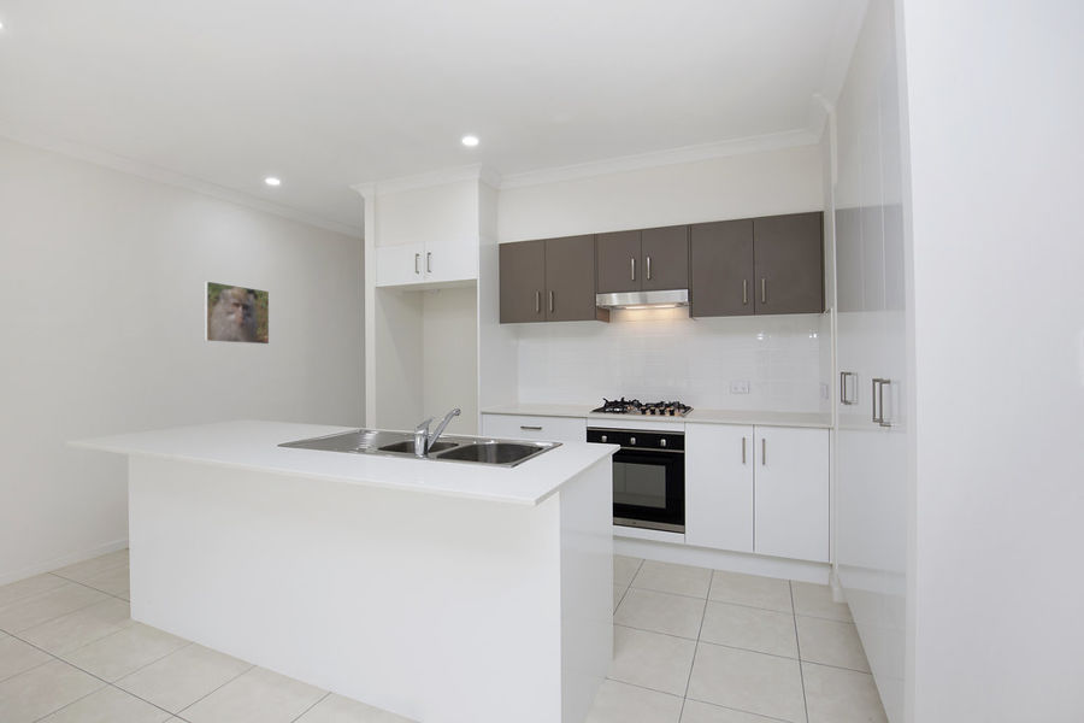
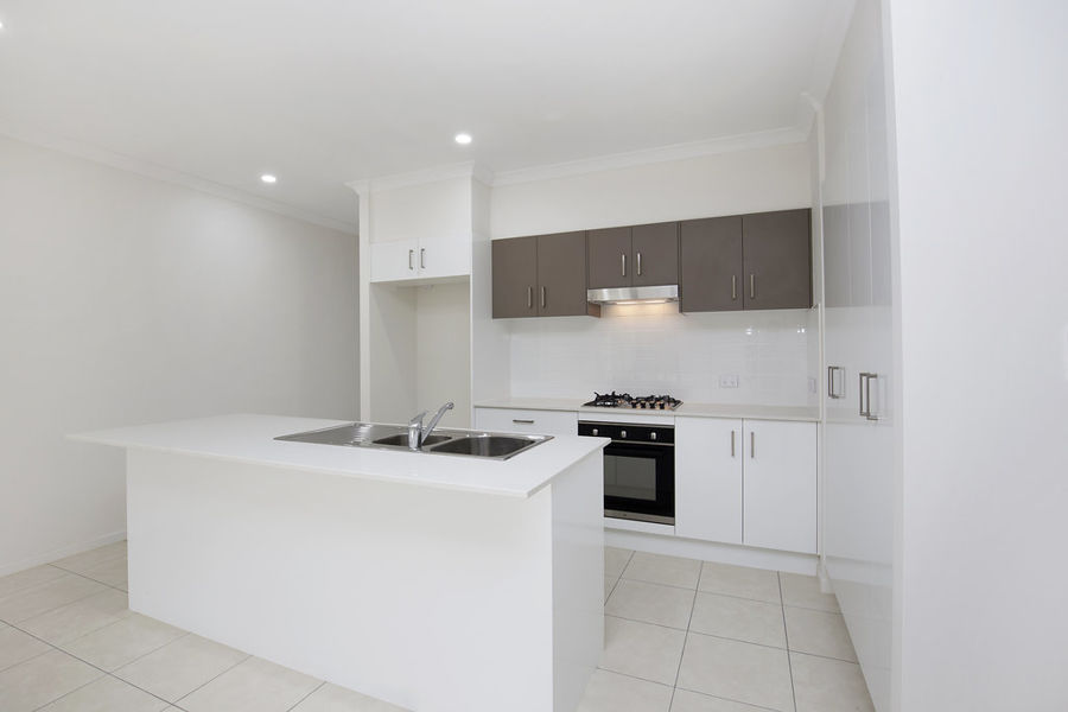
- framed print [202,280,270,346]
